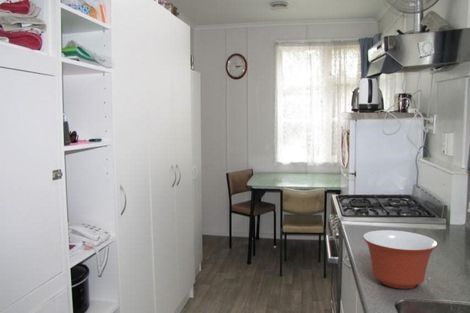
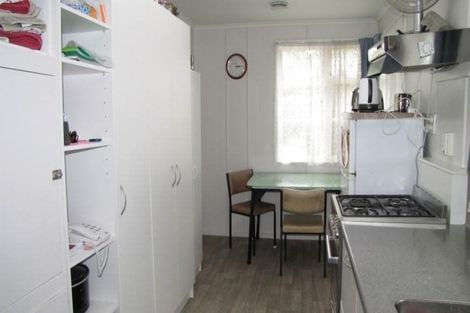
- mixing bowl [362,229,439,290]
